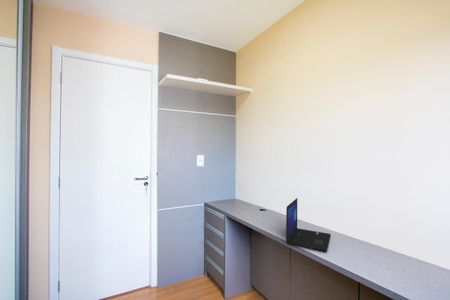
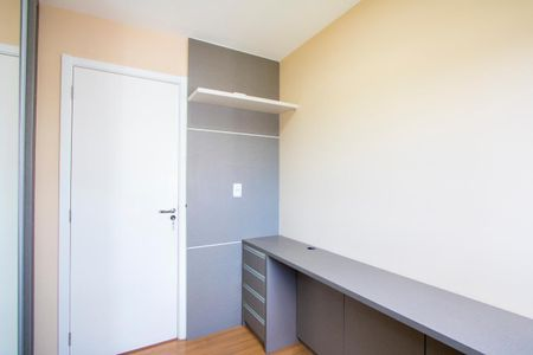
- laptop [285,197,332,253]
